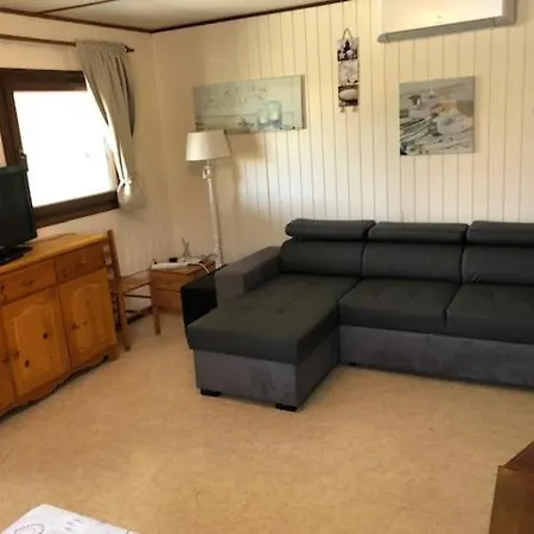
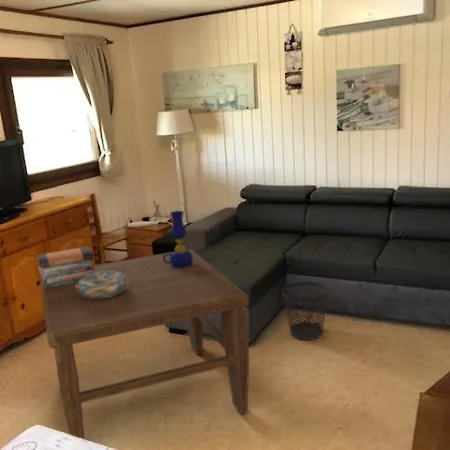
+ decorative bowl [76,272,129,299]
+ coffee table [39,248,250,440]
+ wastebasket [281,281,329,341]
+ book stack [36,245,96,288]
+ oil lamp [163,210,193,268]
